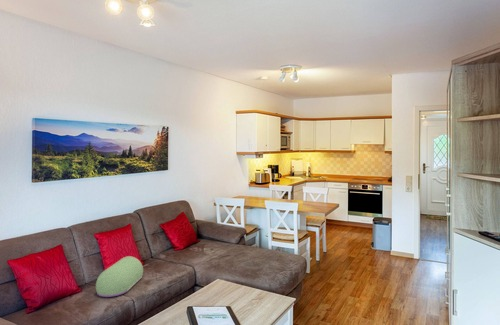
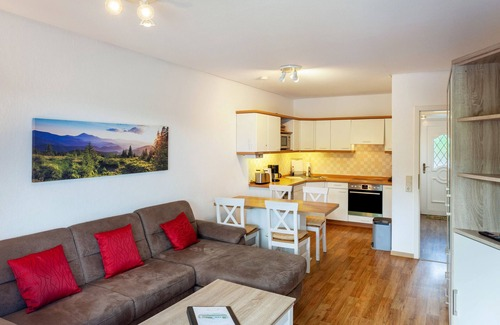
- gas cylinder [95,255,144,298]
